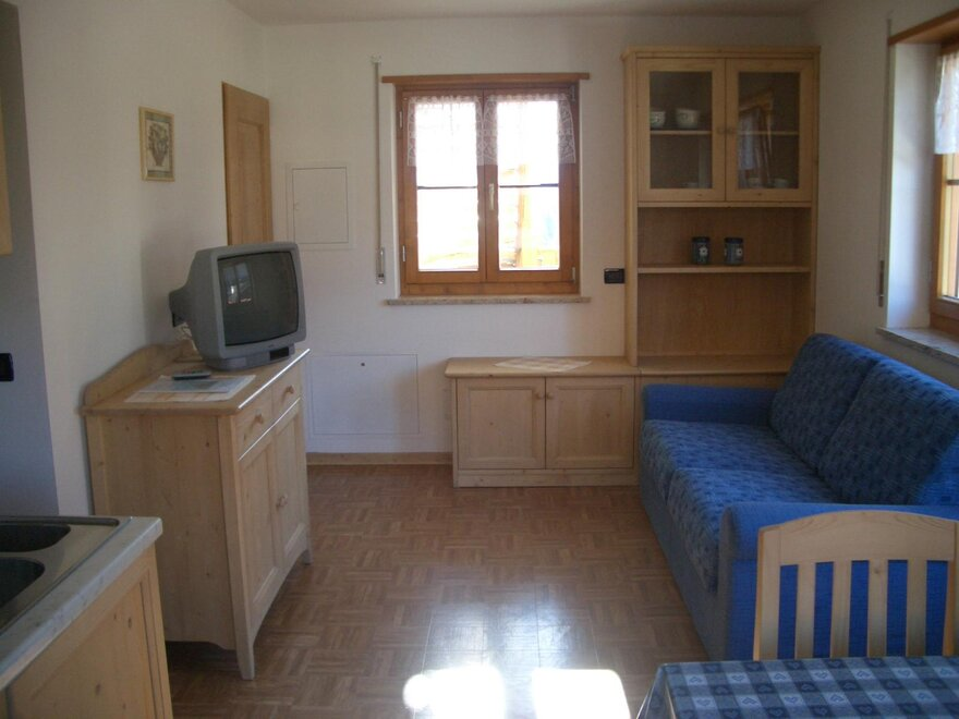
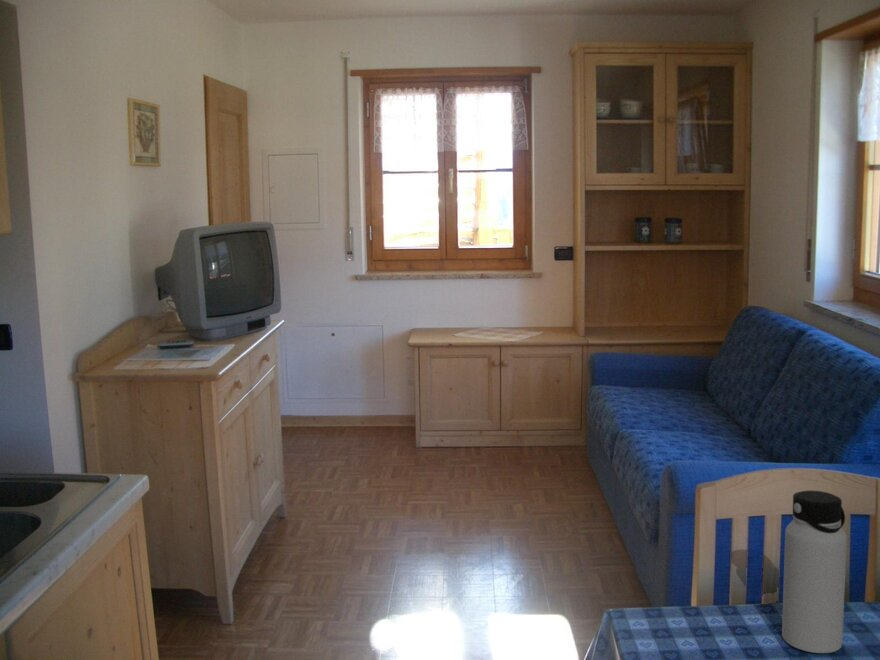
+ water bottle [781,490,848,654]
